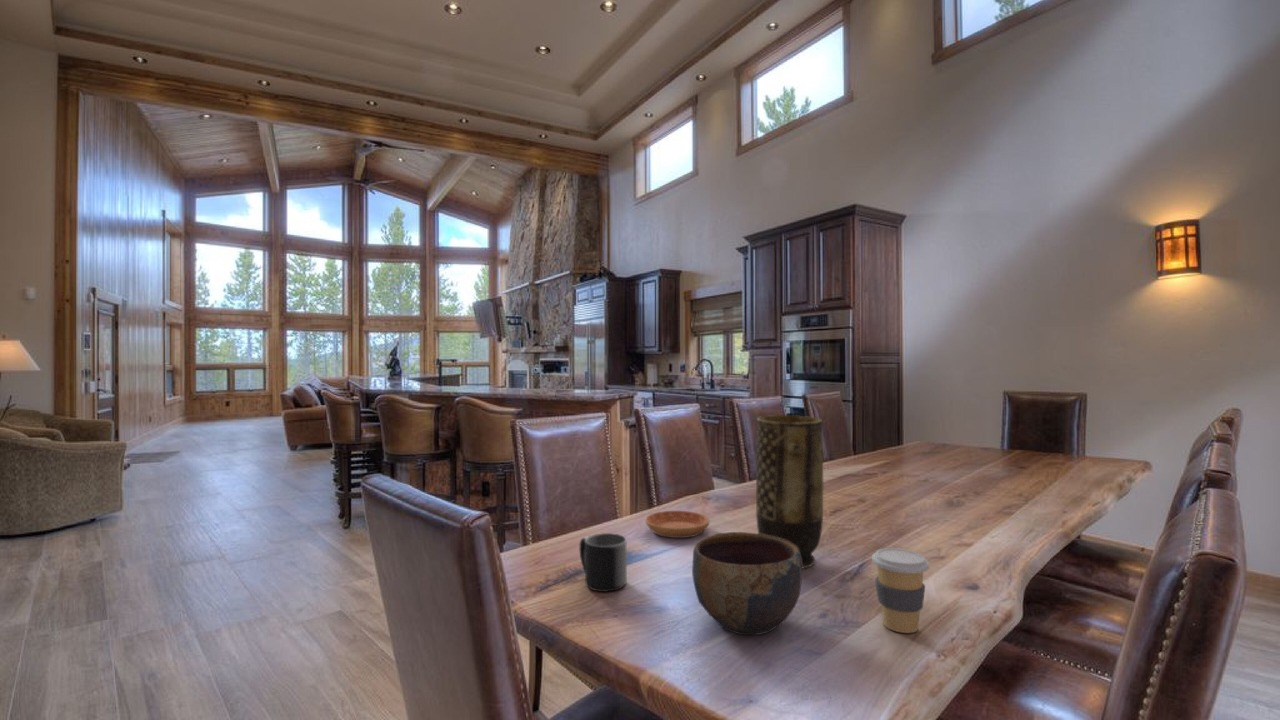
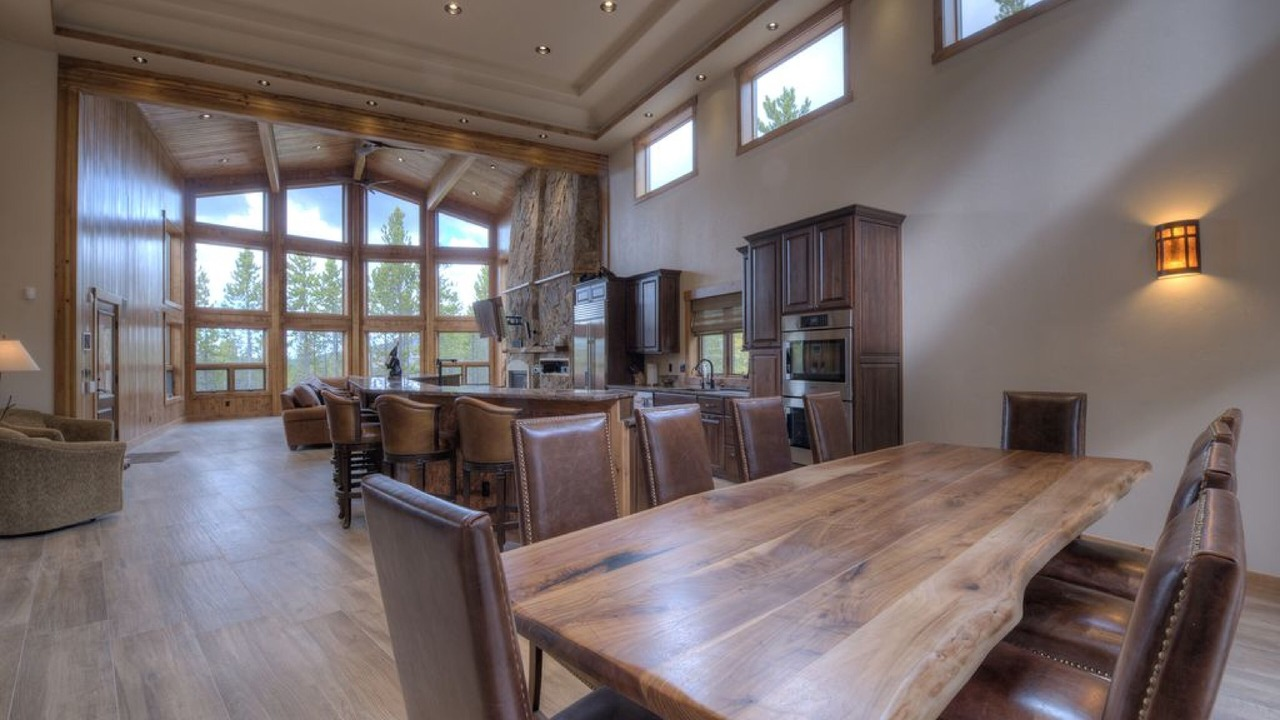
- saucer [645,510,711,539]
- mug [578,532,628,593]
- bowl [691,531,803,636]
- vase [755,414,824,569]
- coffee cup [871,547,930,634]
